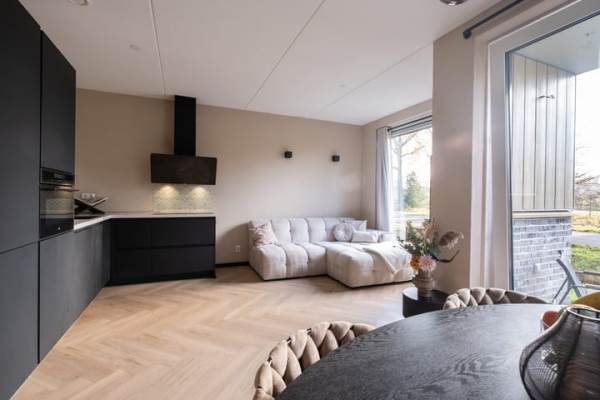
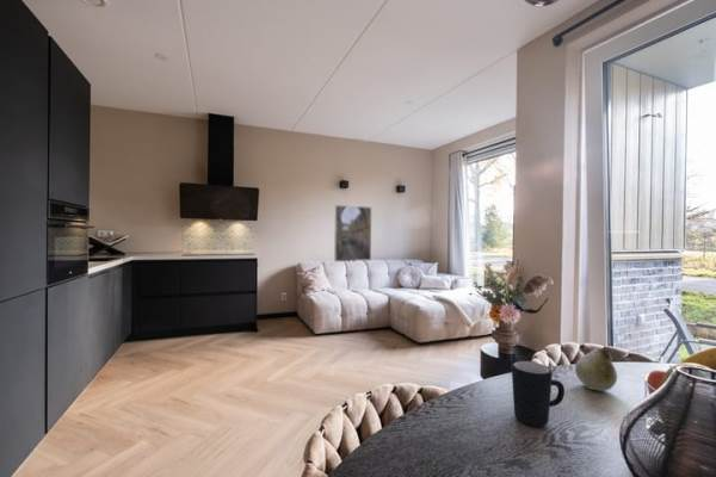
+ fruit [574,346,618,392]
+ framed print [333,204,372,262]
+ mug [511,360,566,427]
